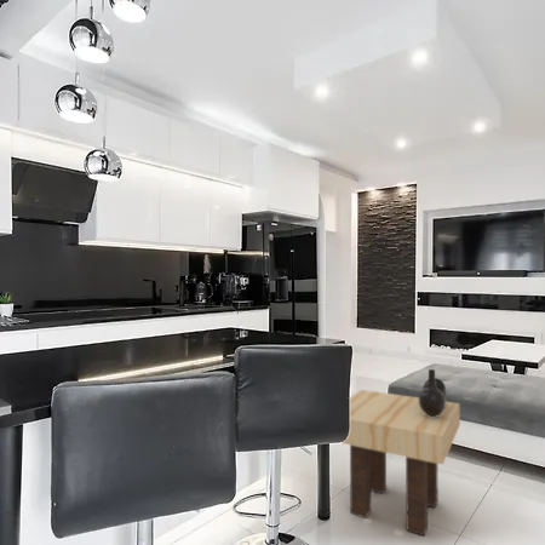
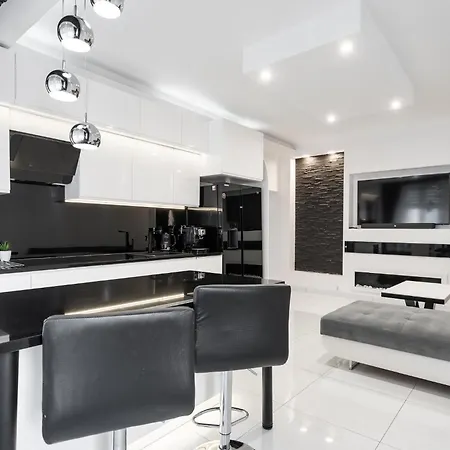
- decorative vase [418,368,448,417]
- side table [340,389,461,537]
